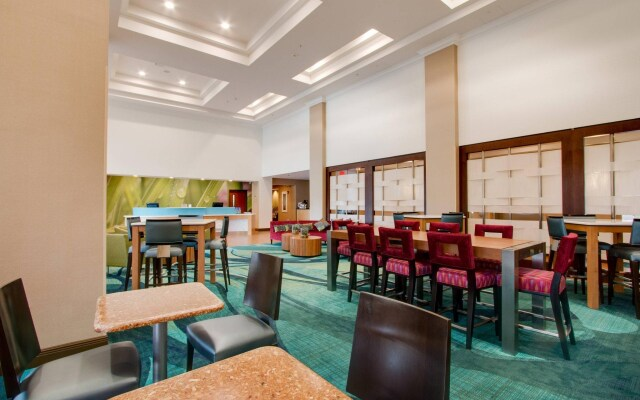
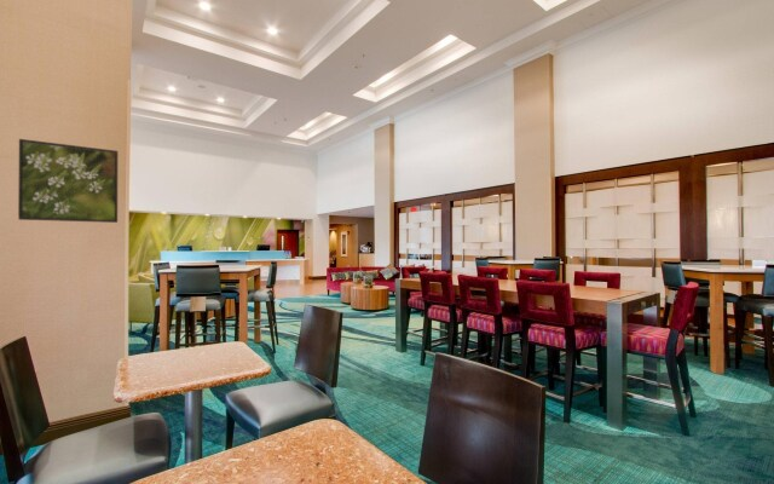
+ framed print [17,138,119,224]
